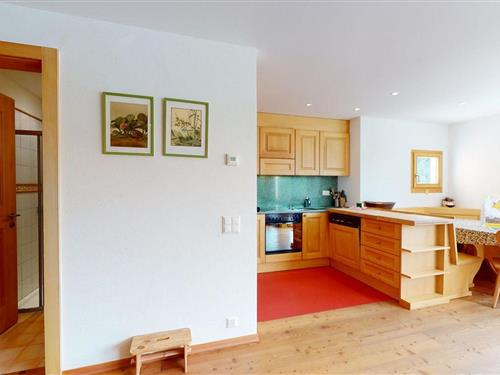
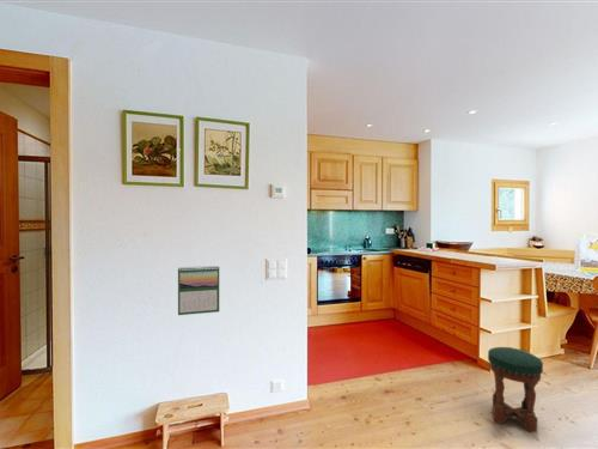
+ calendar [177,265,220,316]
+ stool [487,346,544,435]
